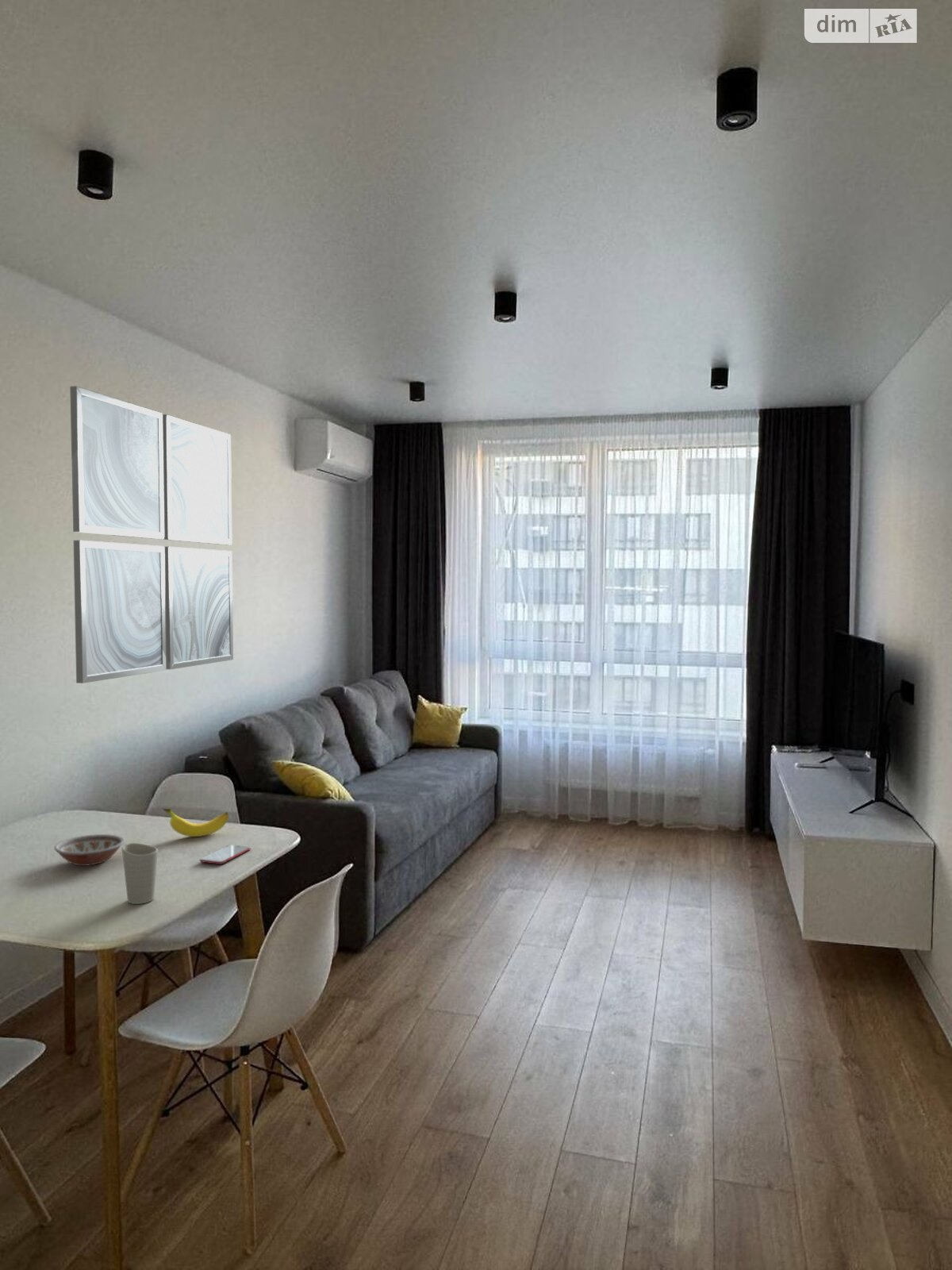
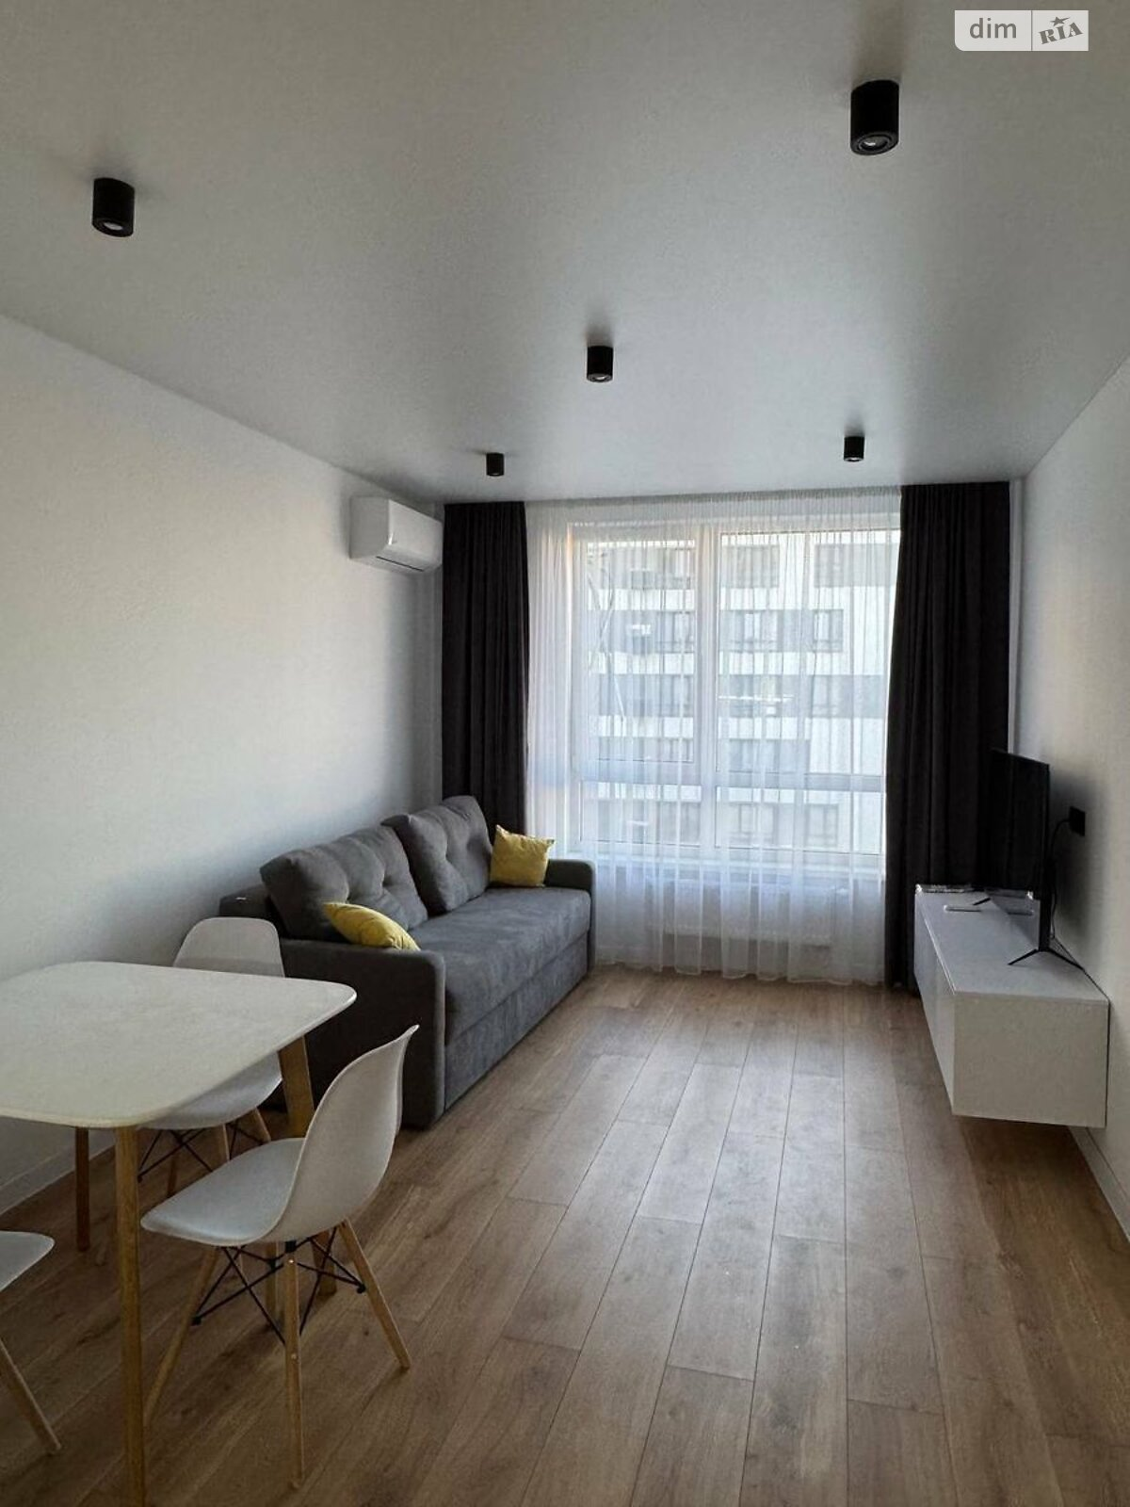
- bowl [53,833,125,867]
- banana [162,808,229,837]
- cup [121,842,159,905]
- wall art [69,385,234,684]
- smartphone [199,844,251,865]
